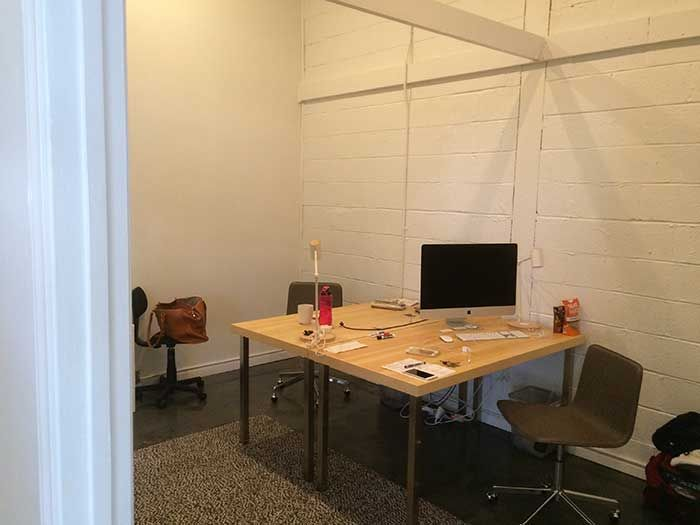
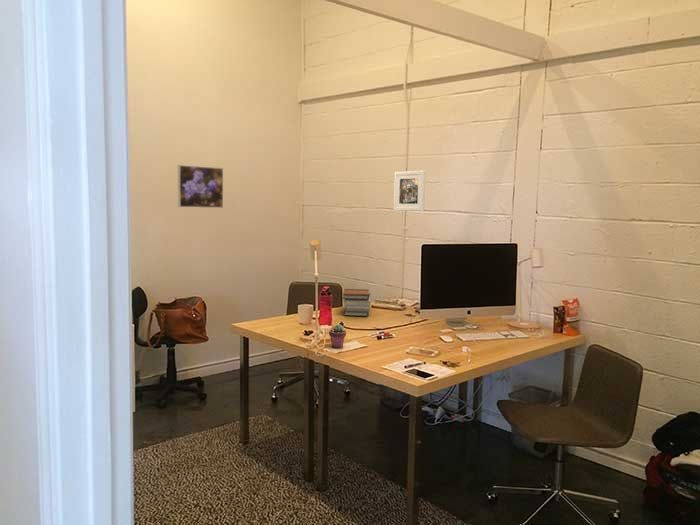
+ book stack [342,288,372,317]
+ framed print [393,170,426,212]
+ potted succulent [328,323,347,349]
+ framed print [177,164,224,209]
